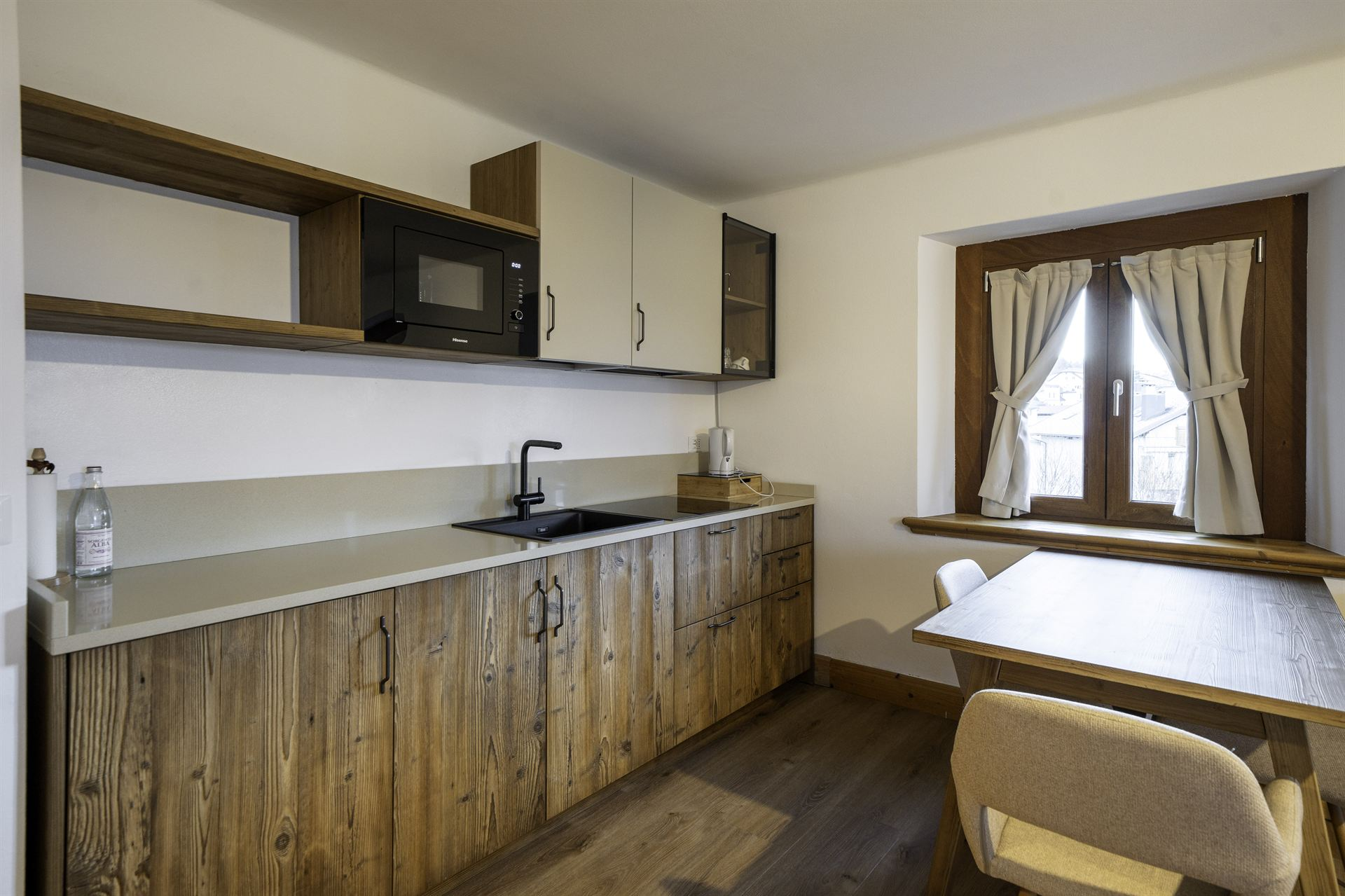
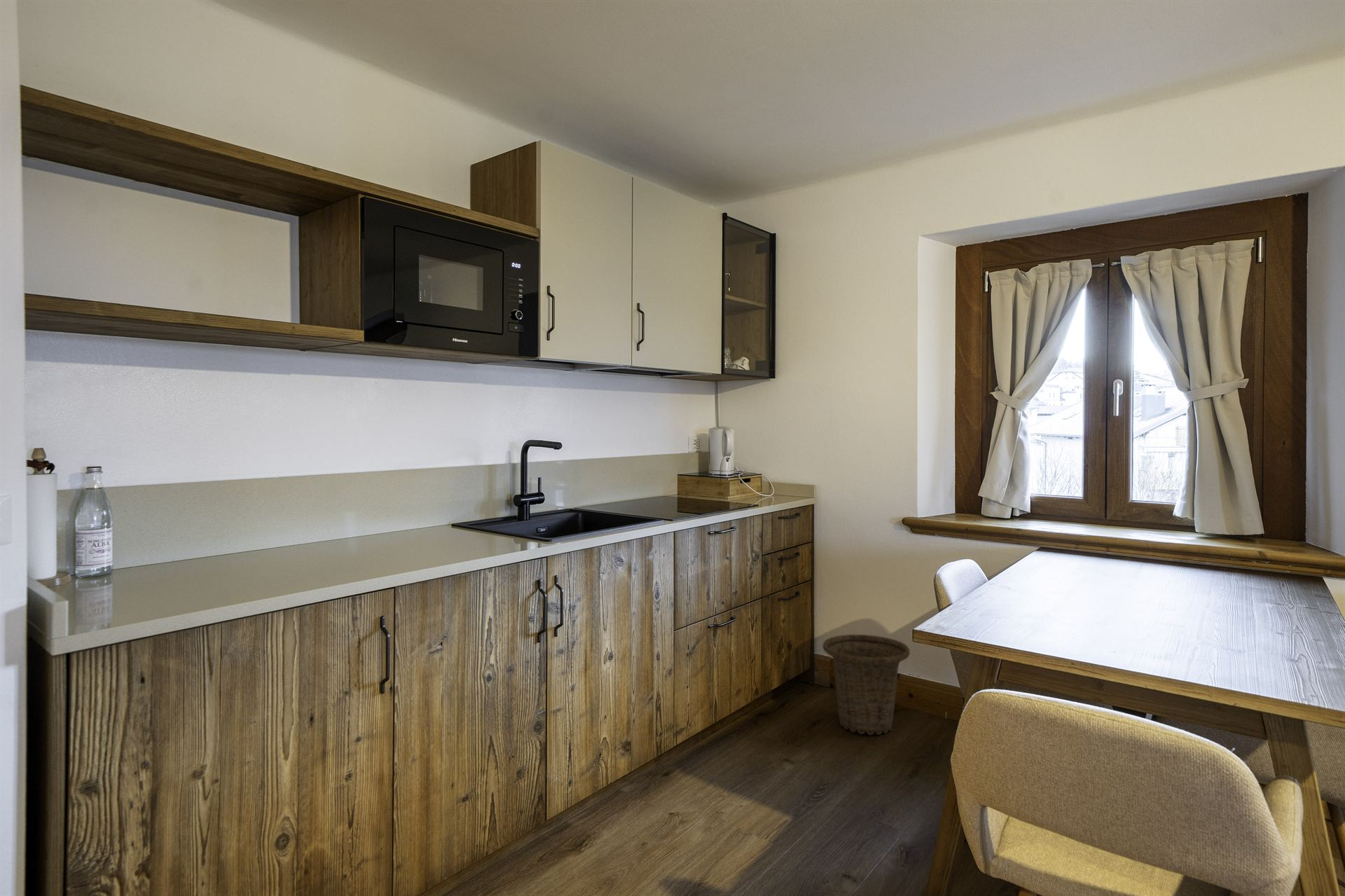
+ basket [822,634,911,736]
